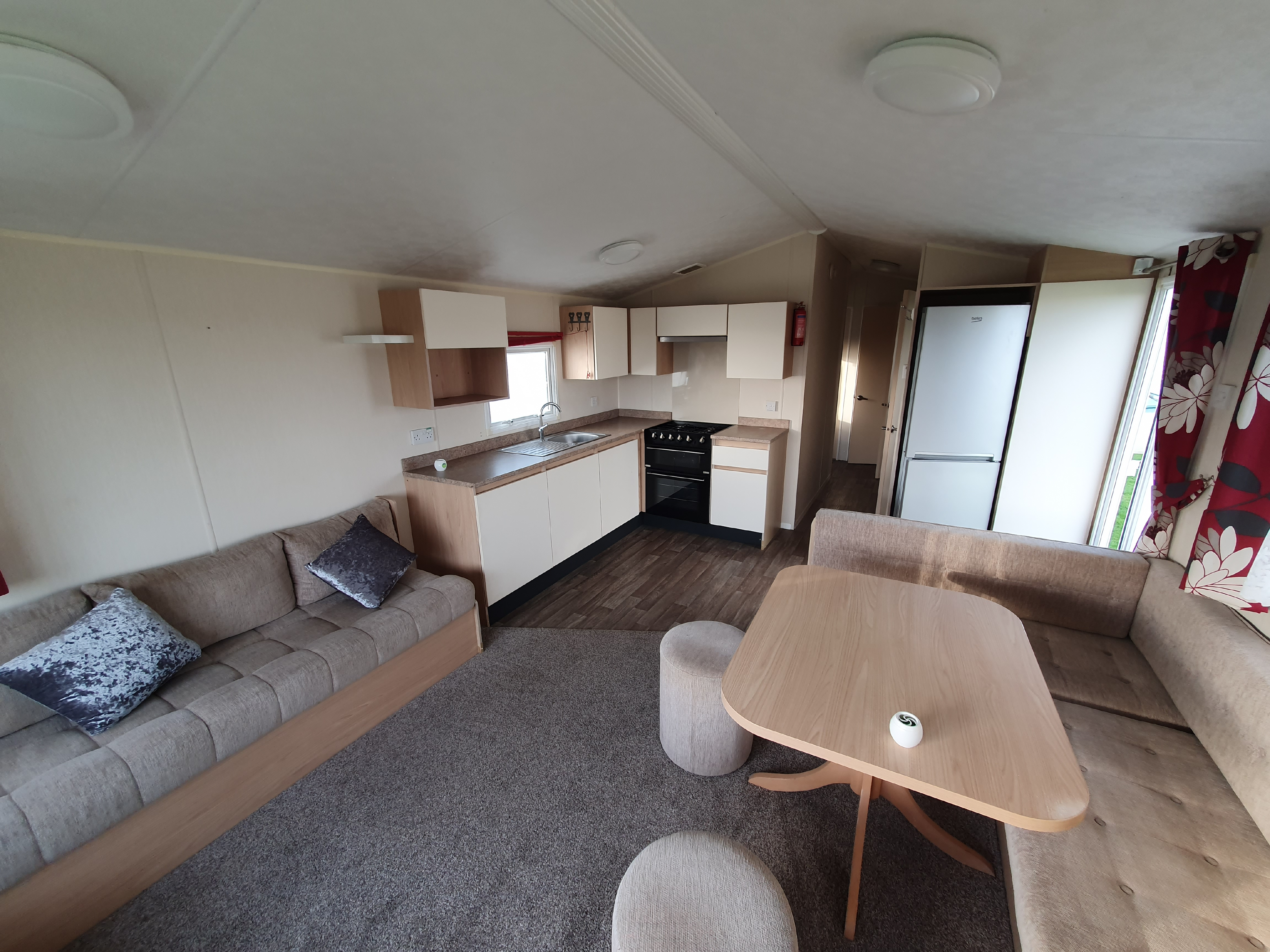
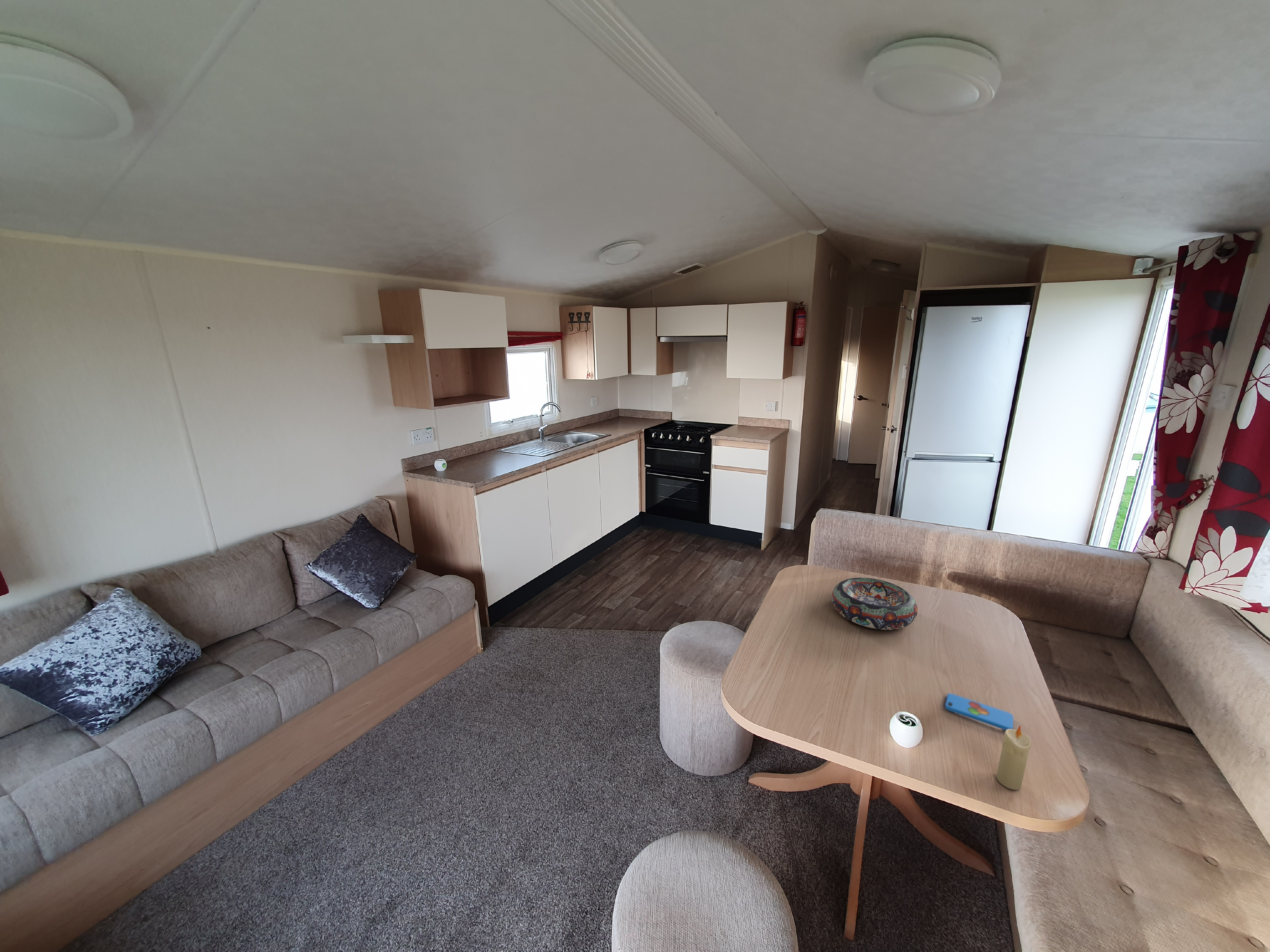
+ smartphone [945,693,1014,731]
+ candle [996,725,1031,790]
+ decorative bowl [832,577,918,630]
